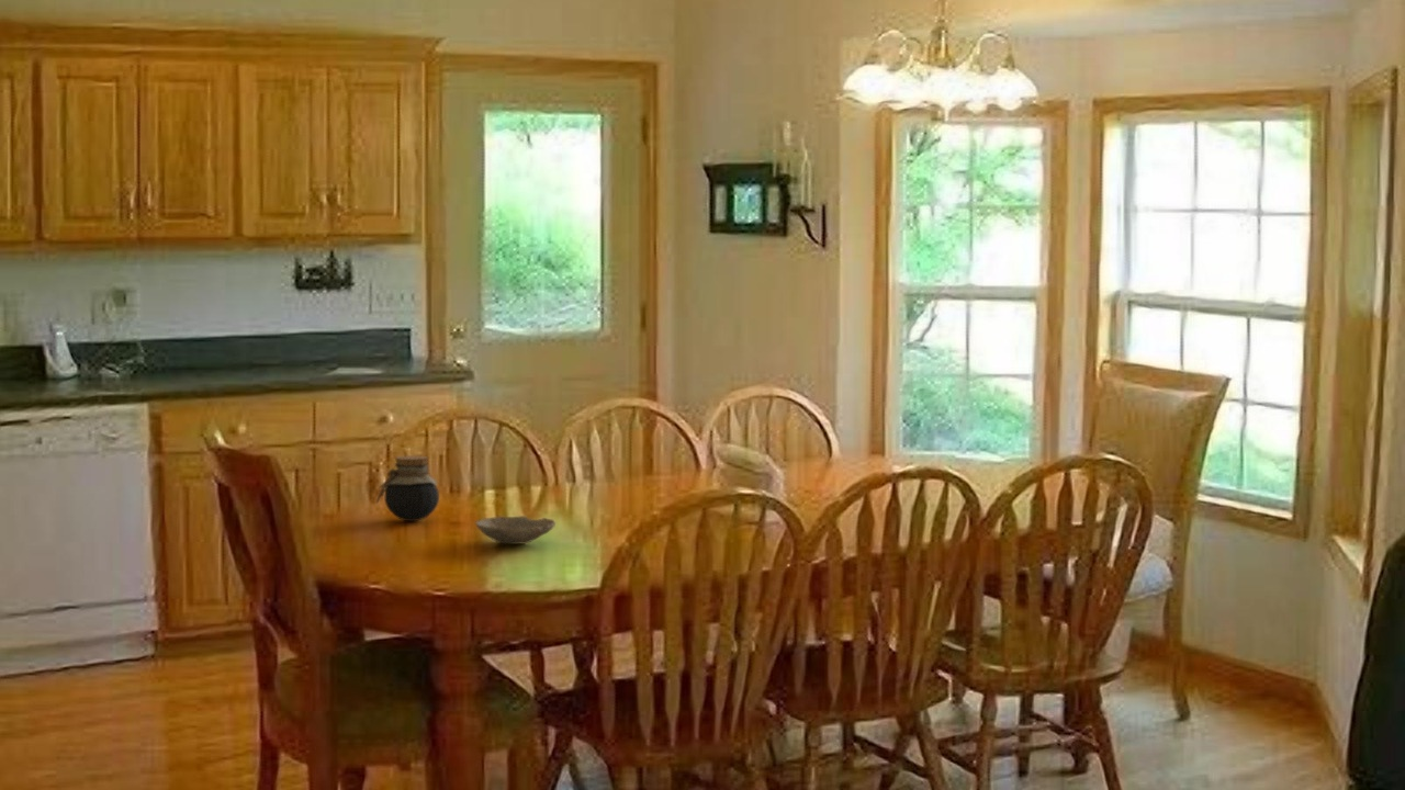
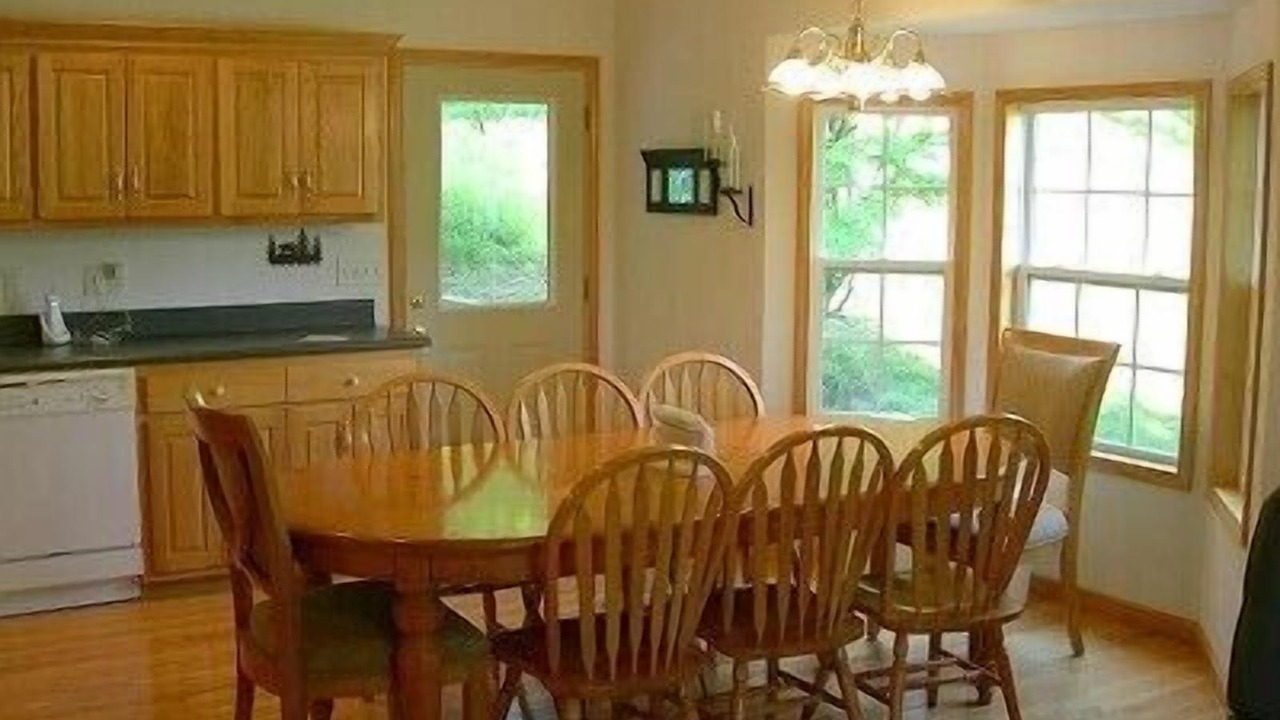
- jar [374,454,440,522]
- bowl [474,515,557,545]
